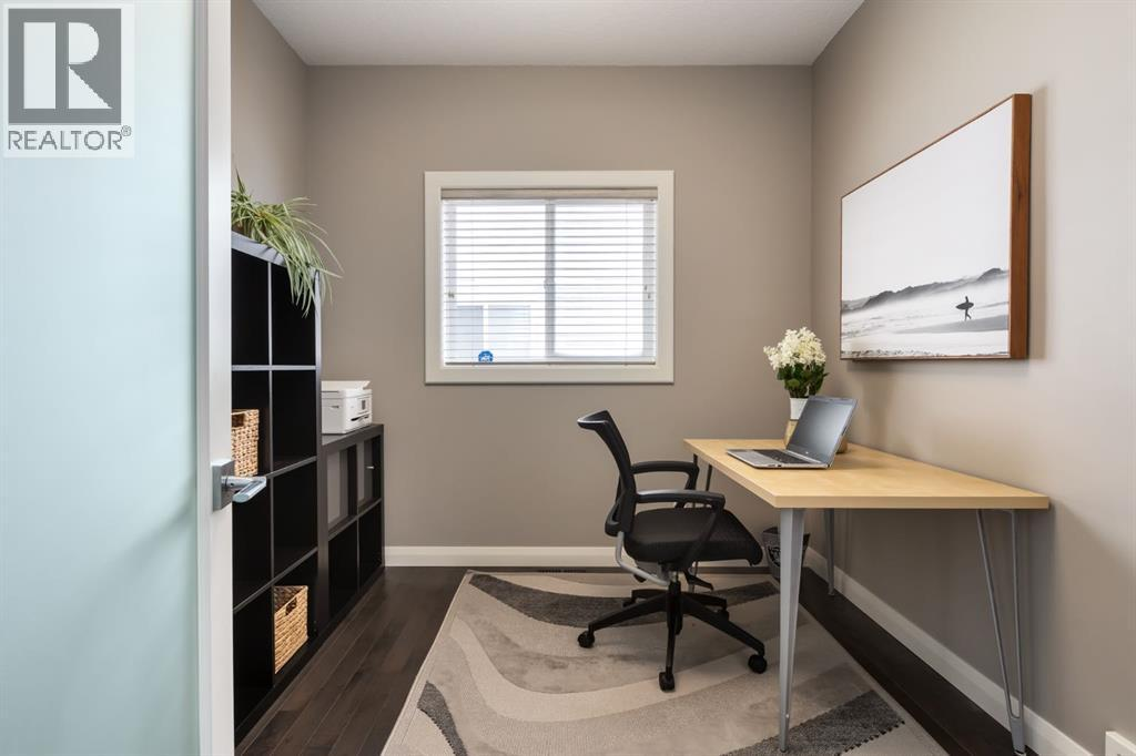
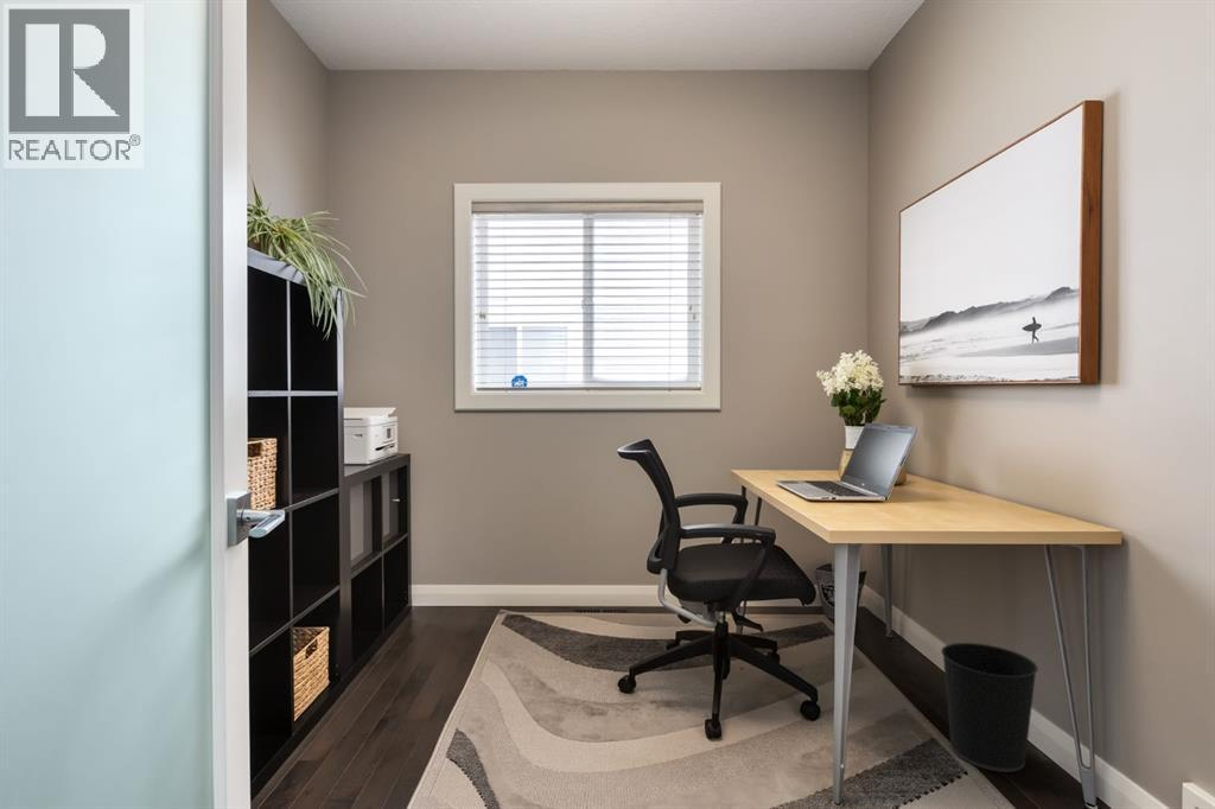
+ wastebasket [940,642,1039,773]
